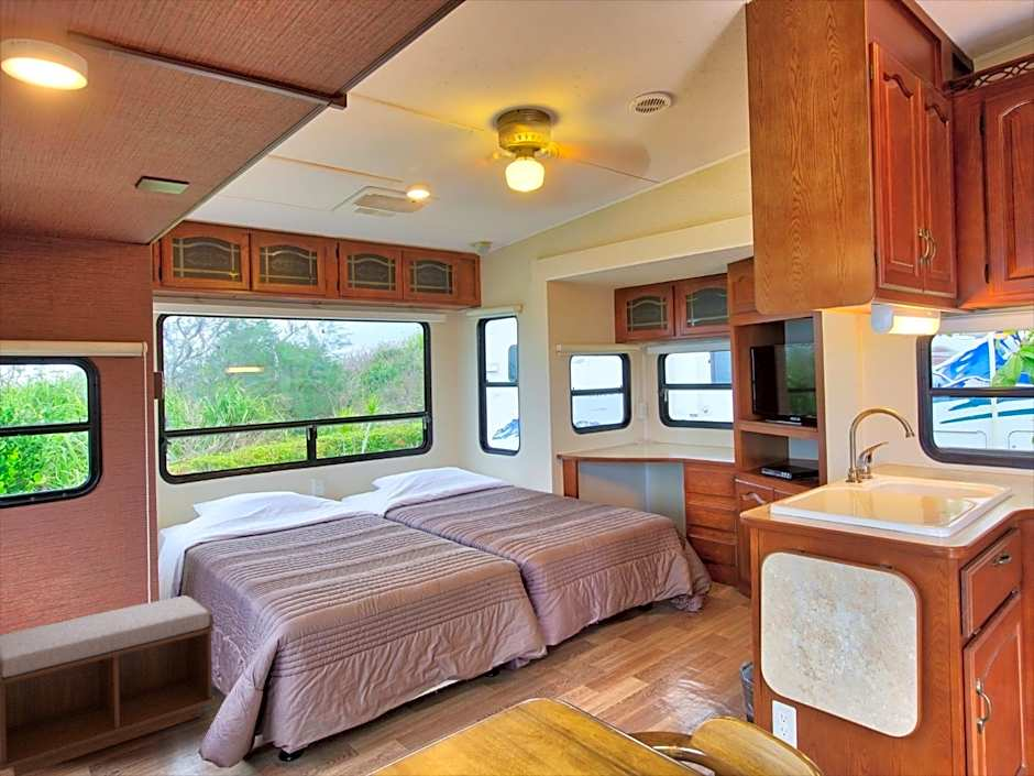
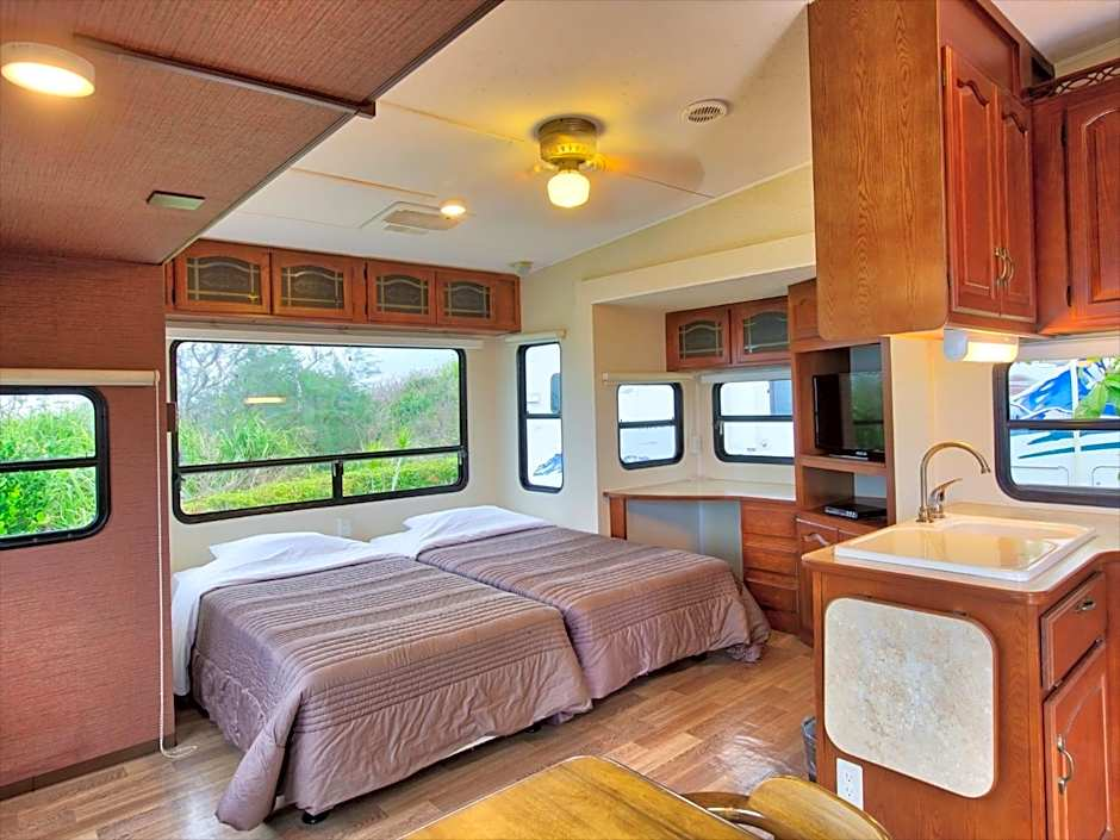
- bench [0,594,217,776]
